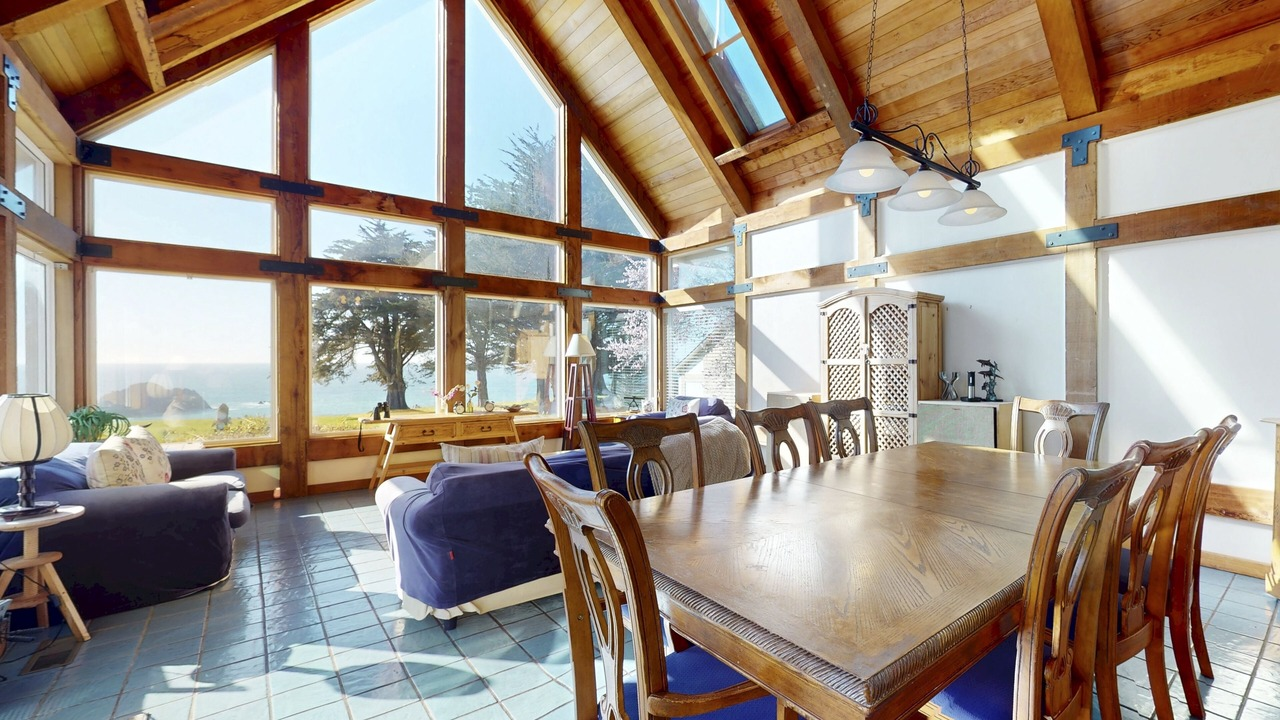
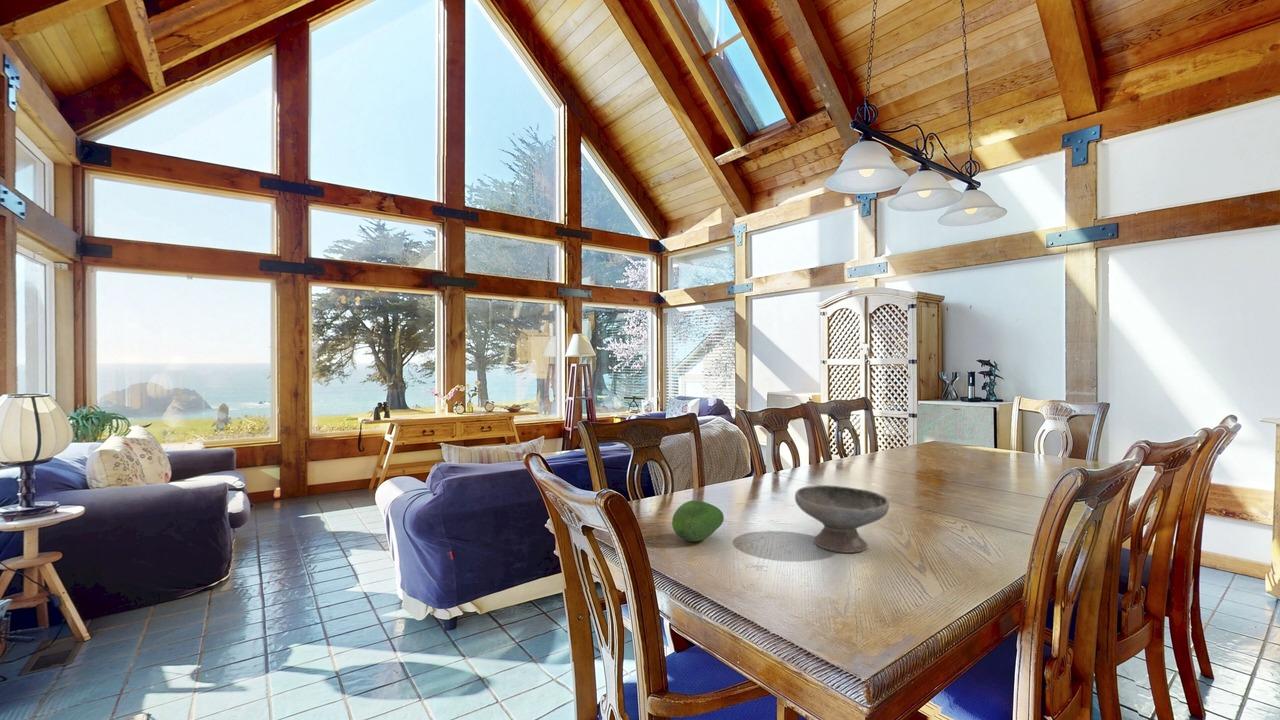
+ bowl [794,484,890,554]
+ fruit [671,499,725,542]
